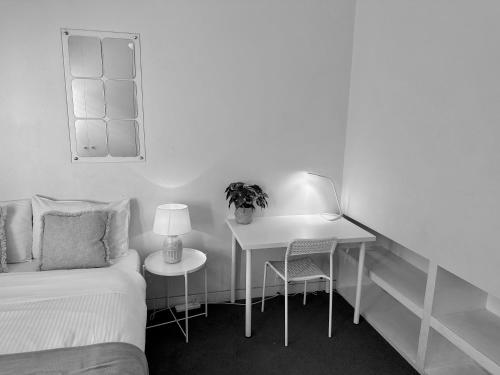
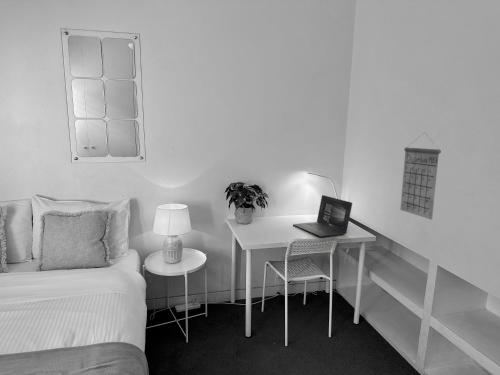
+ calendar [399,131,442,221]
+ laptop [292,194,353,238]
